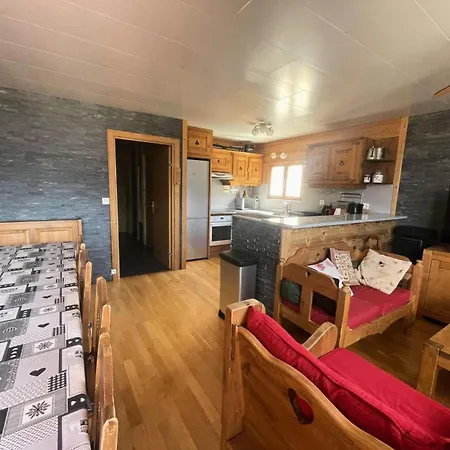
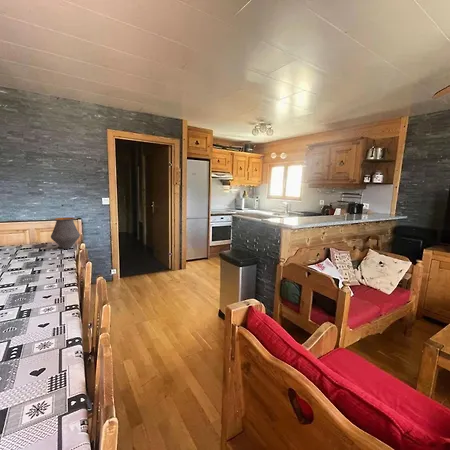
+ vase [50,217,81,250]
